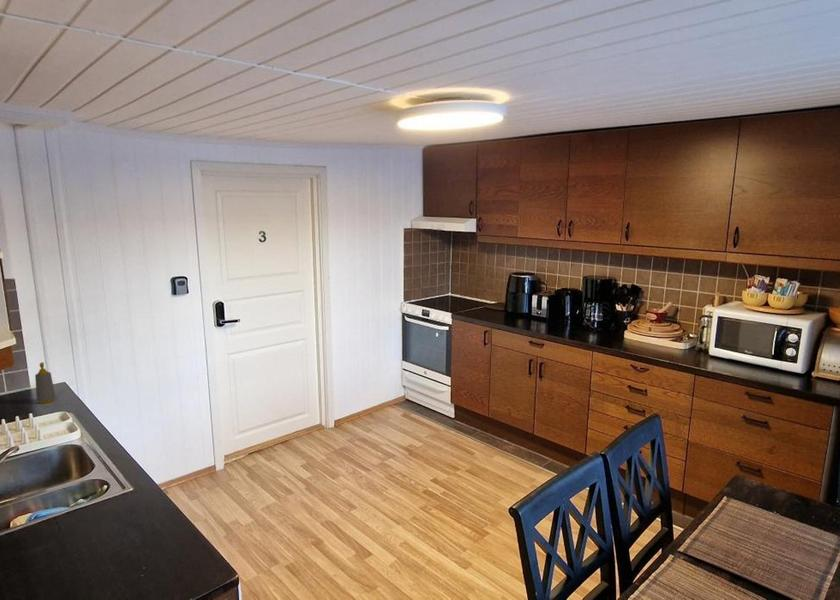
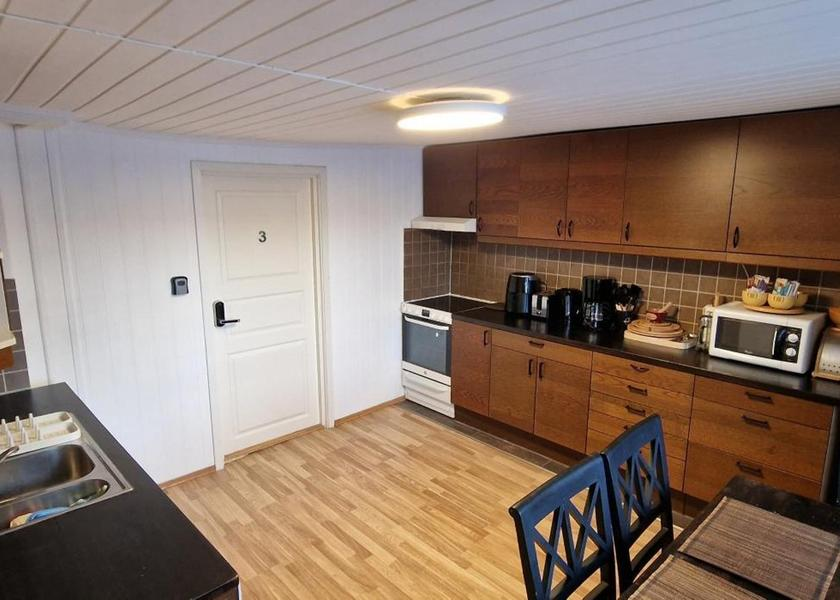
- soap bottle [34,361,56,404]
